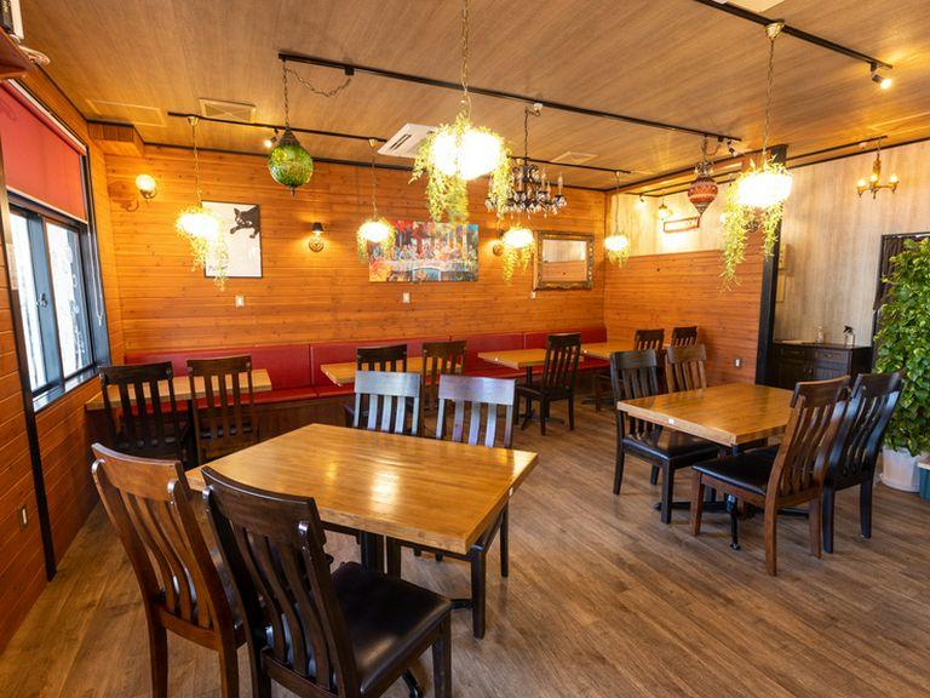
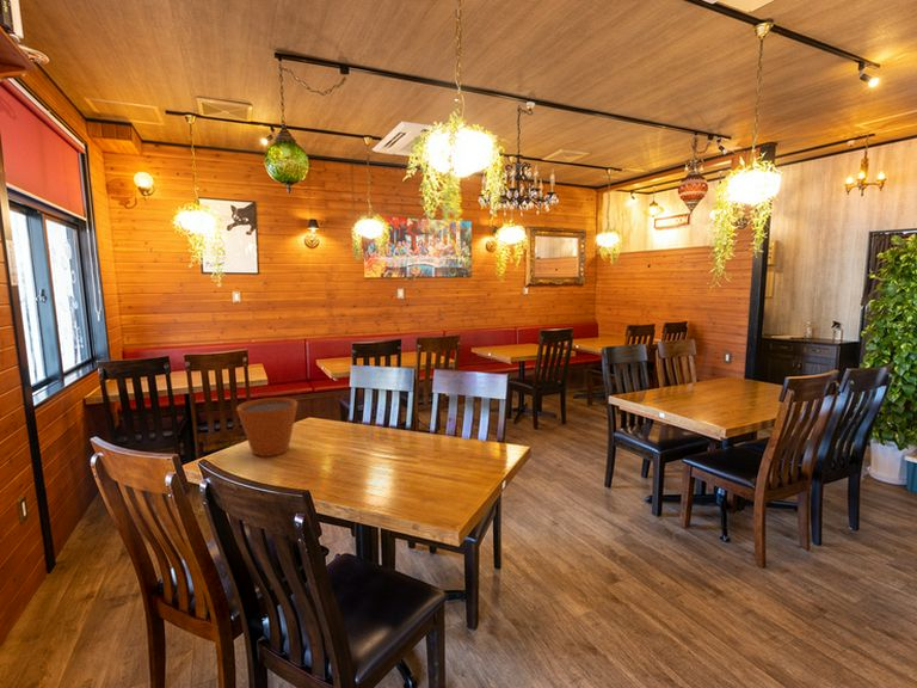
+ flower pot [235,397,299,457]
